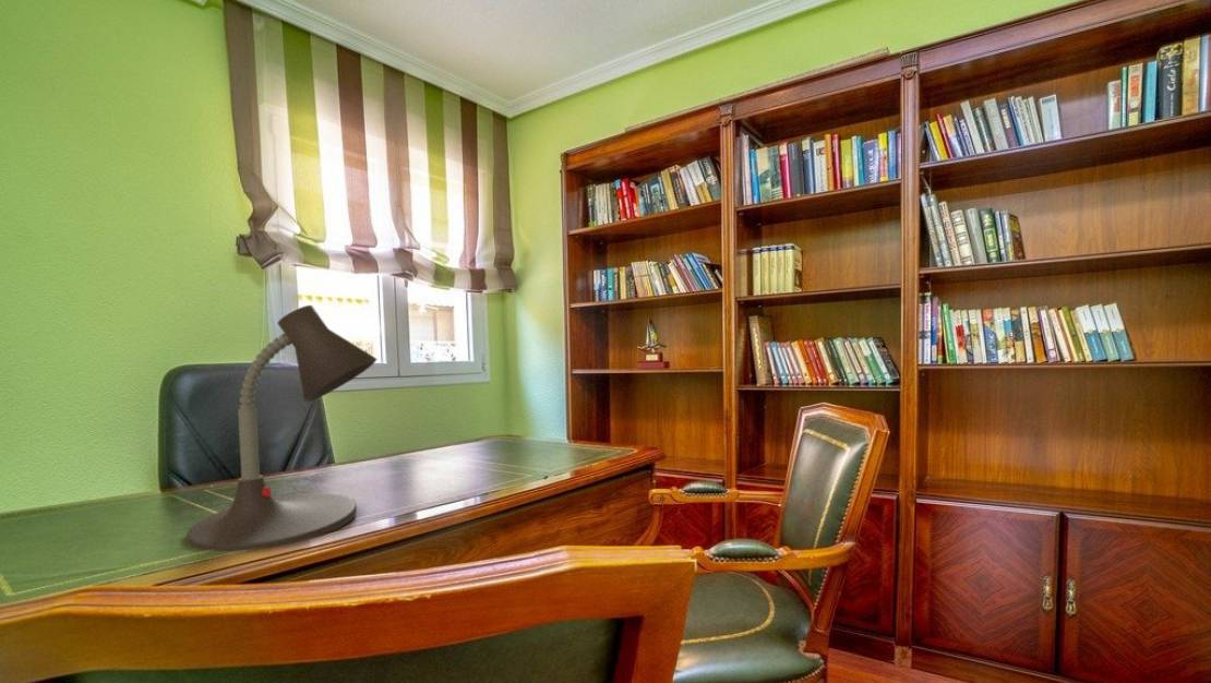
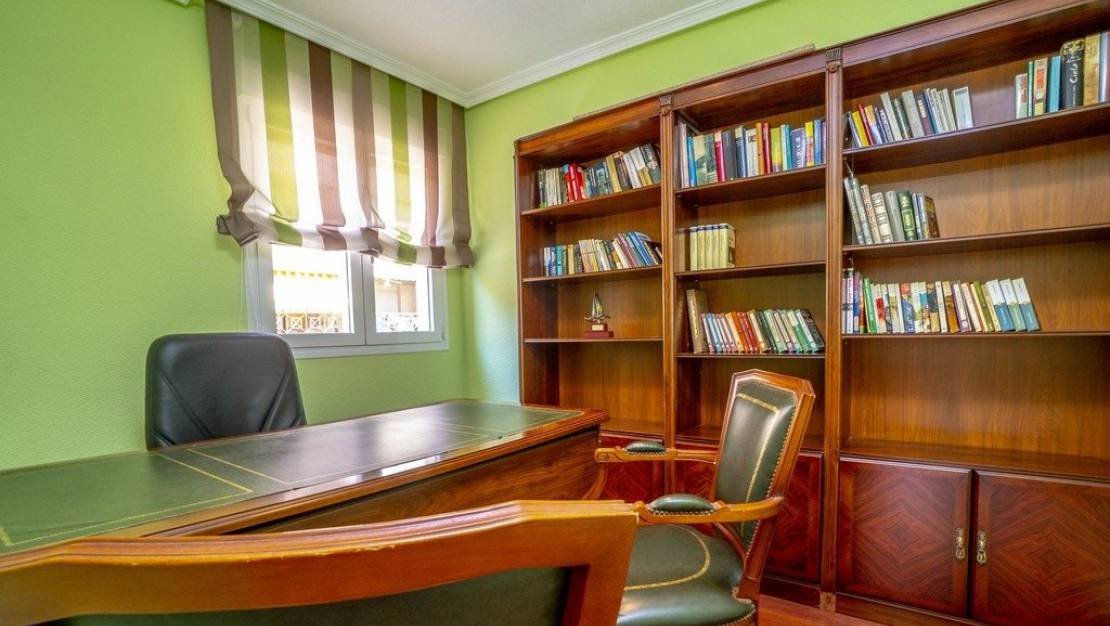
- desk lamp [185,304,377,552]
